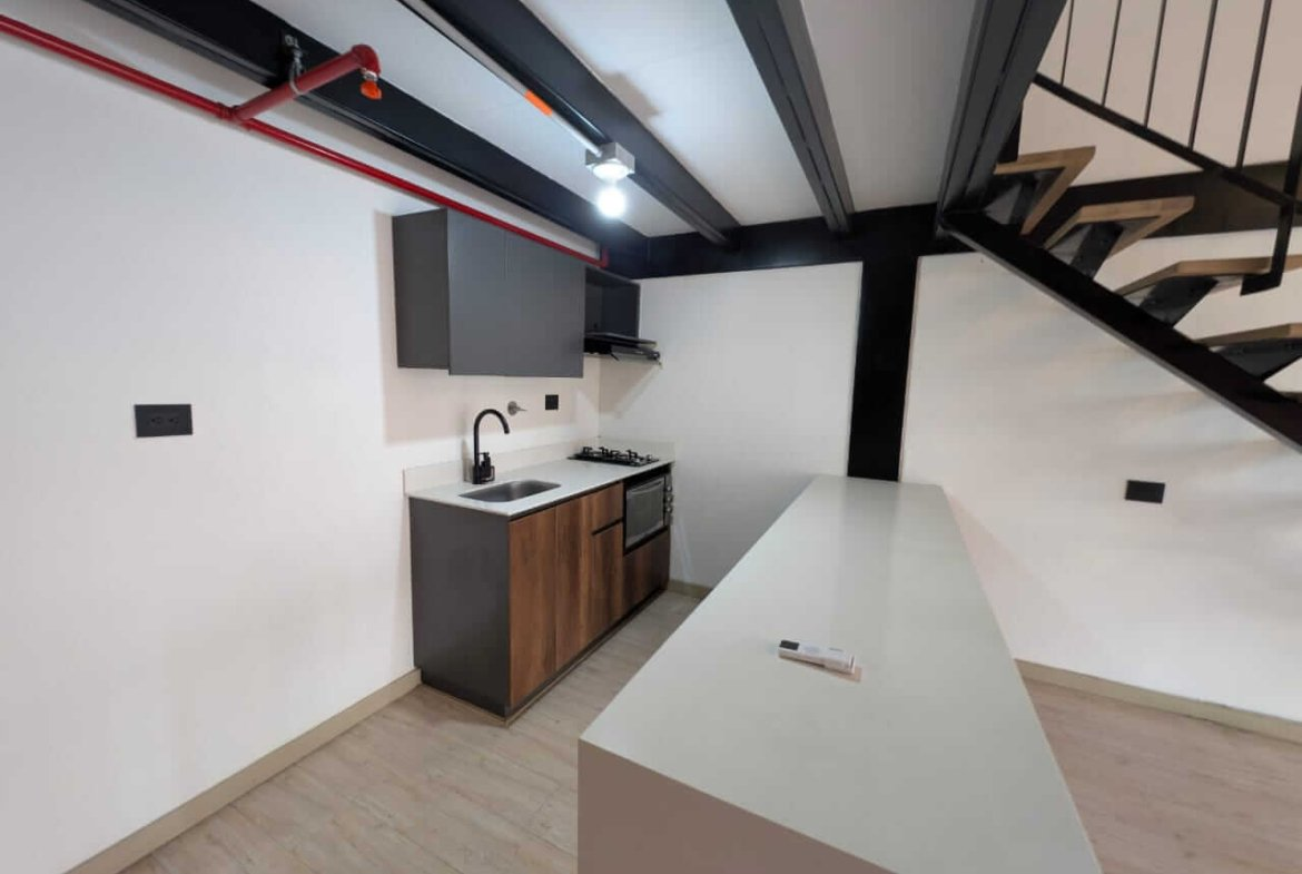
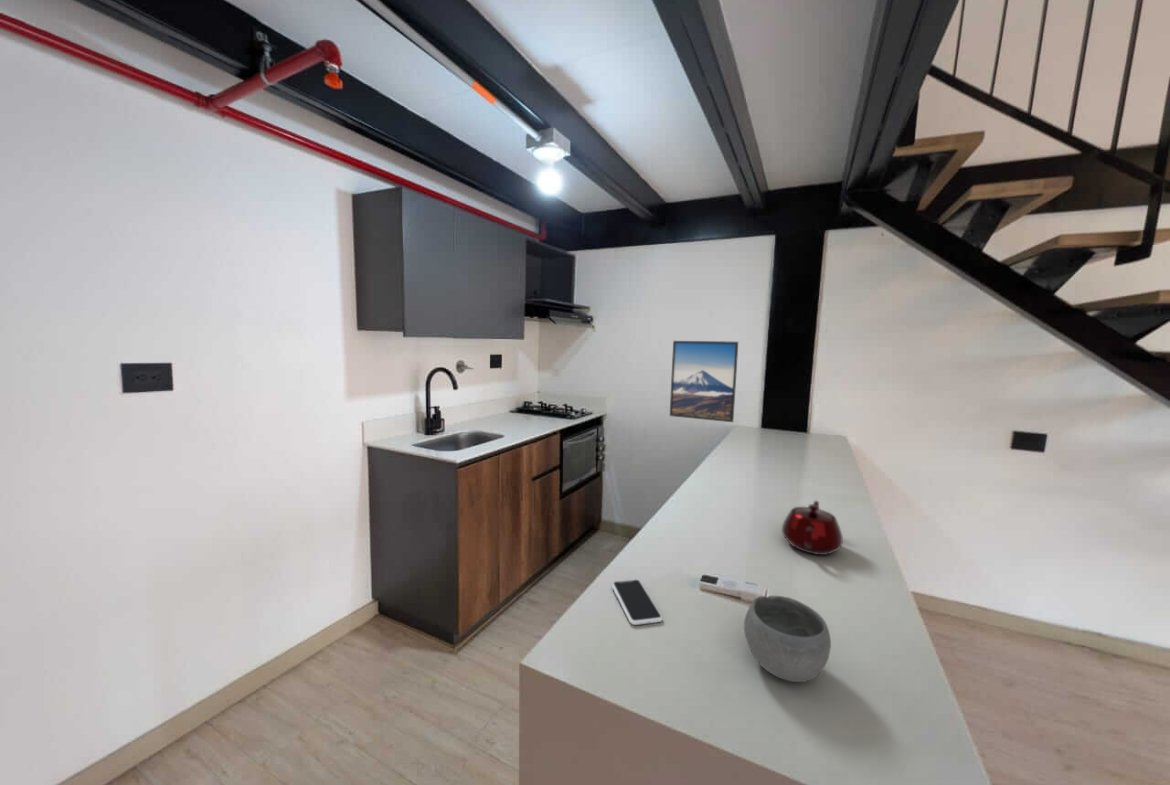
+ bowl [743,595,832,683]
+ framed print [669,340,739,423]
+ teapot [781,500,844,556]
+ smartphone [611,578,664,626]
